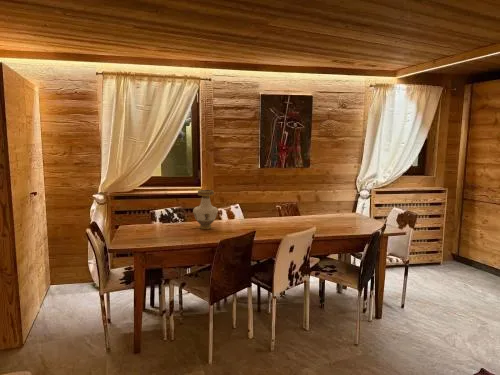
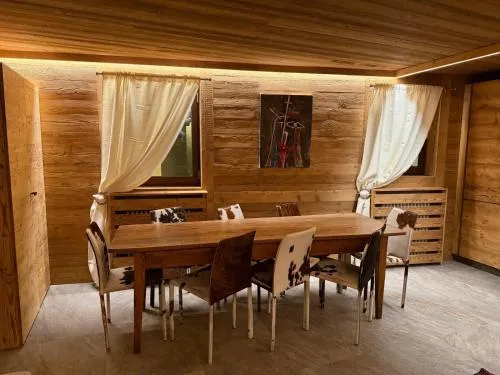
- vase [192,189,219,230]
